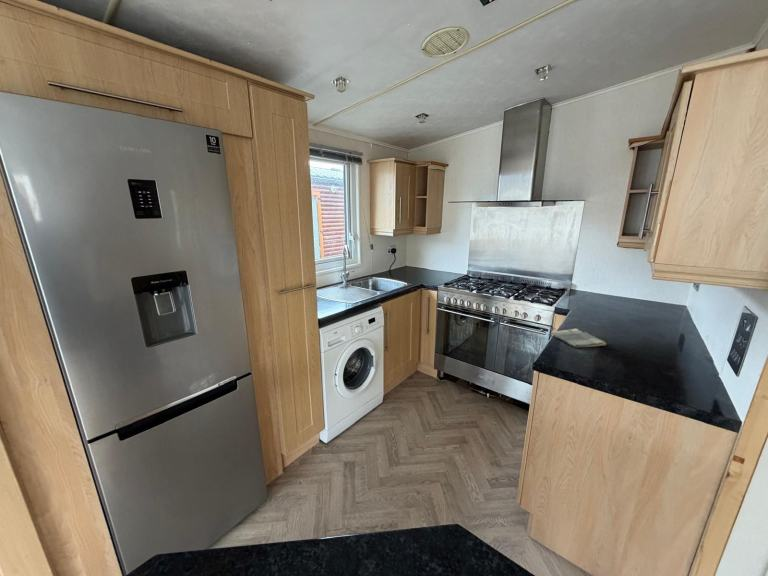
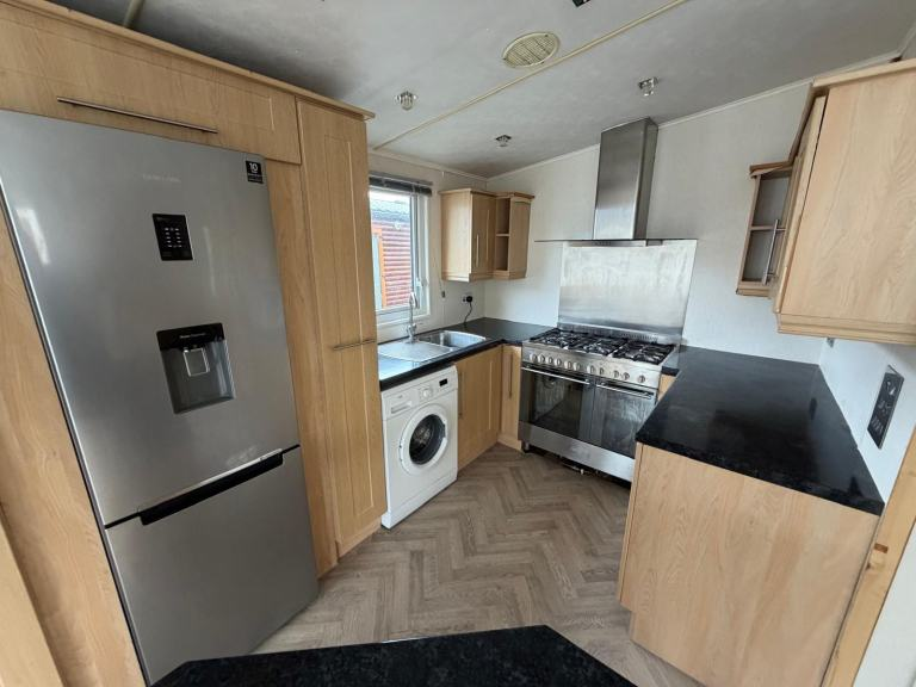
- dish towel [550,328,607,348]
